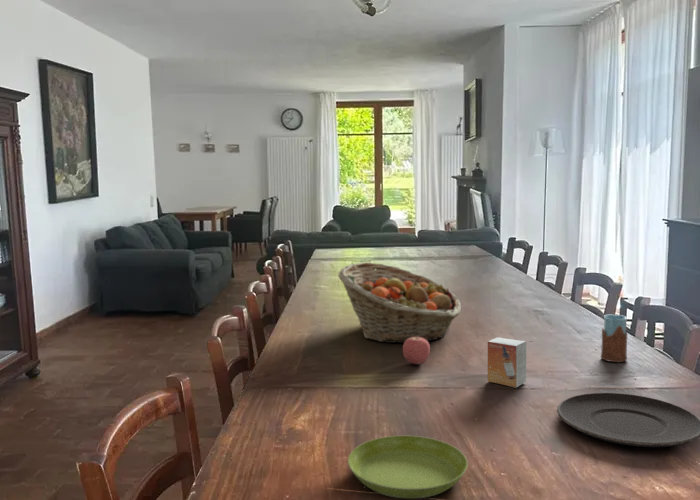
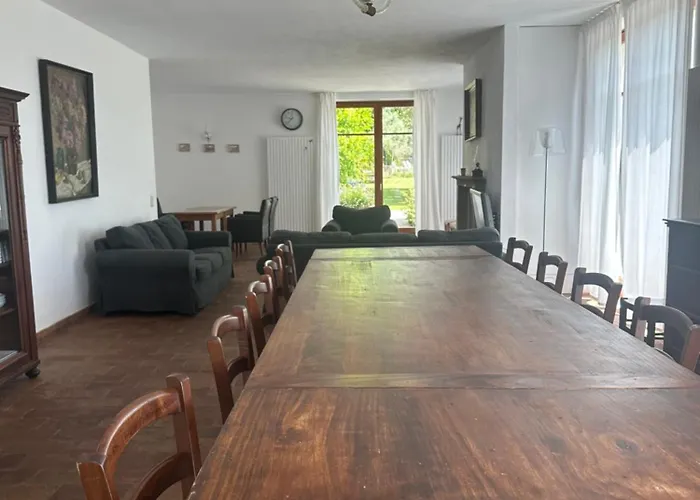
- drinking glass [600,314,629,363]
- apple [402,336,431,365]
- saucer [347,435,469,500]
- fruit basket [337,261,462,344]
- plate [556,392,700,448]
- small box [487,336,527,389]
